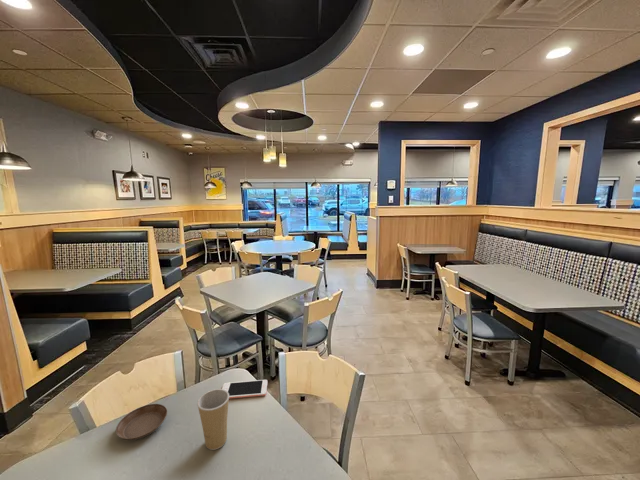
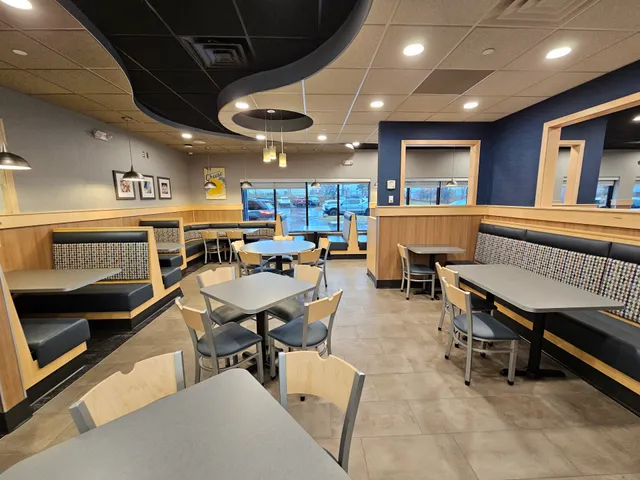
- paper cup [196,388,230,451]
- saucer [115,403,168,441]
- cell phone [221,379,268,399]
